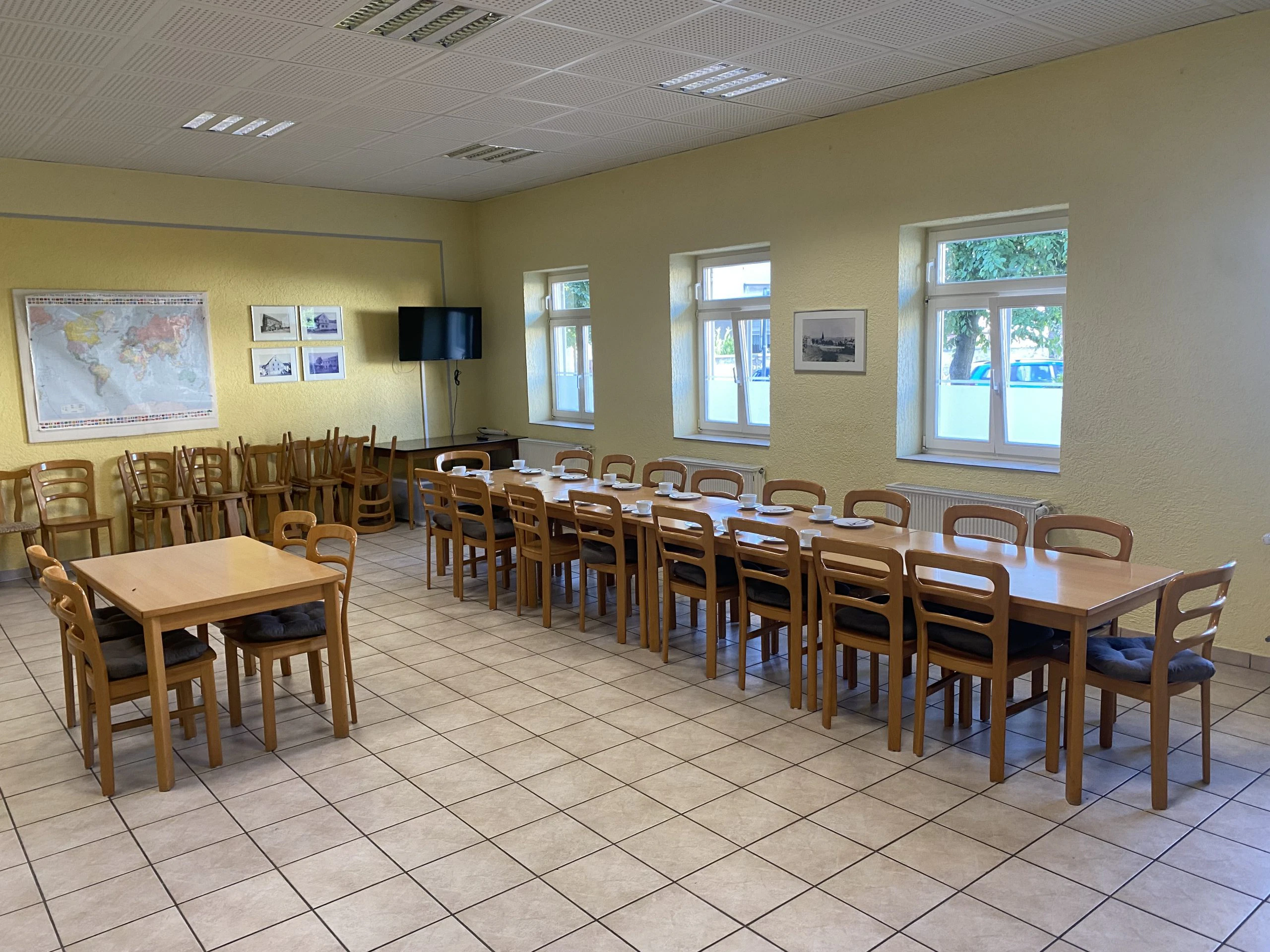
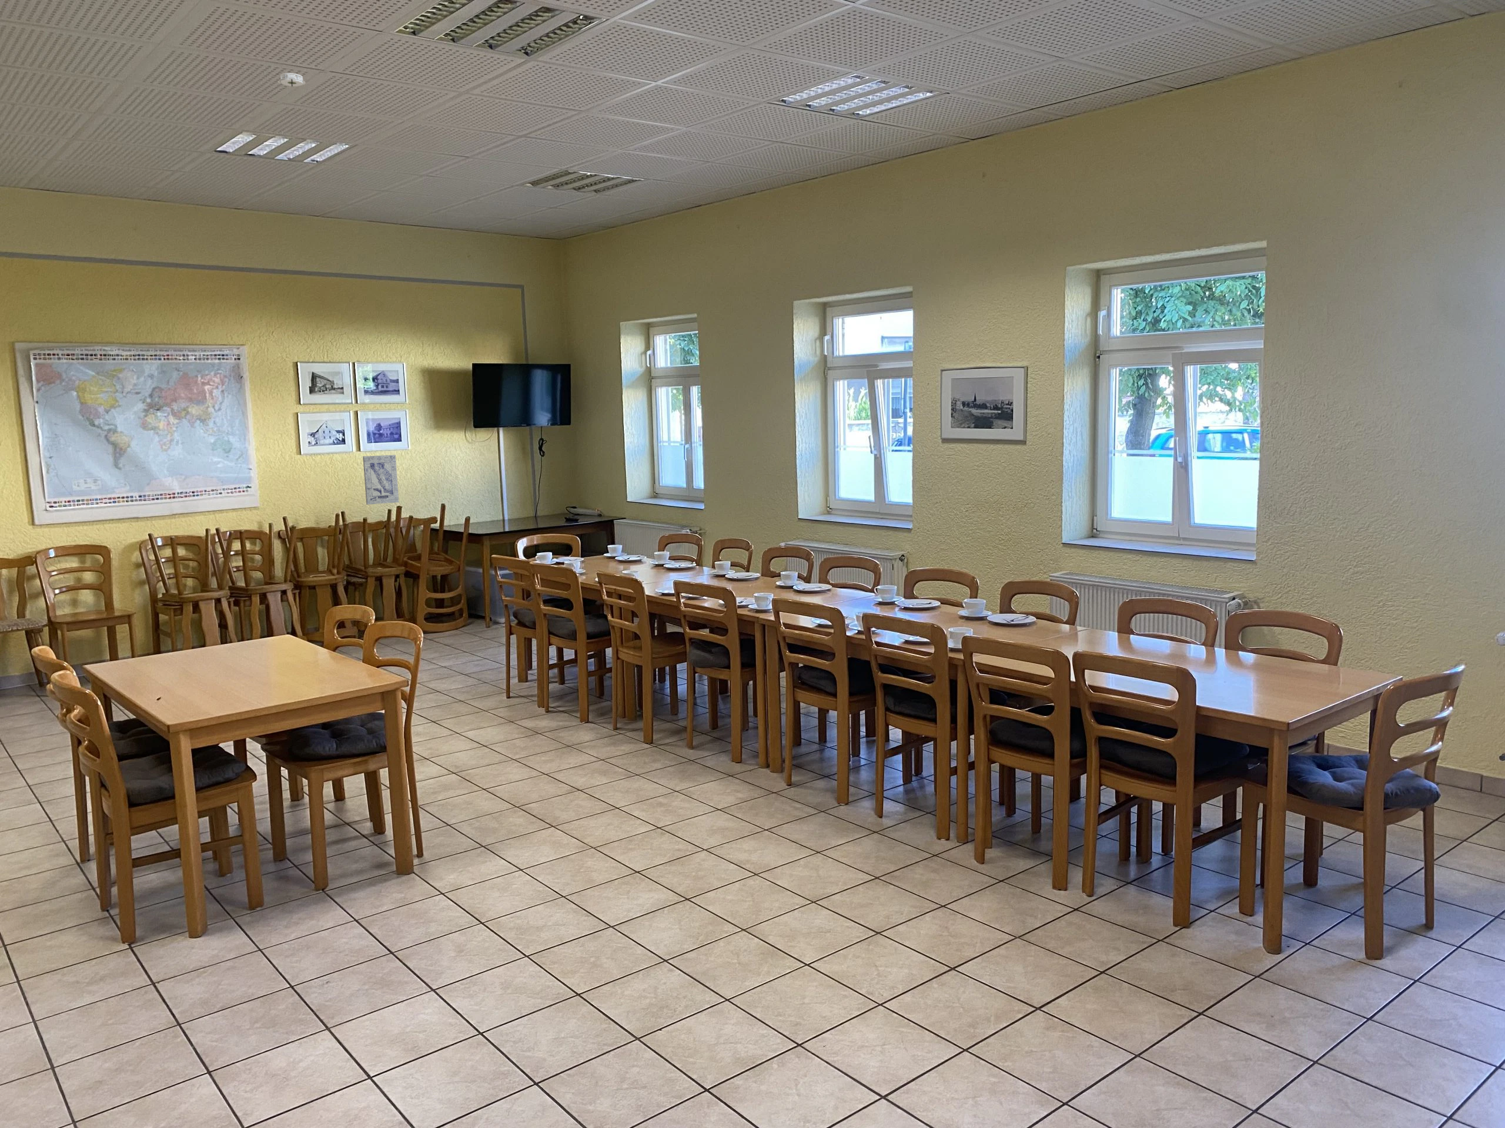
+ smoke detector [276,72,306,86]
+ wall art [363,454,399,505]
